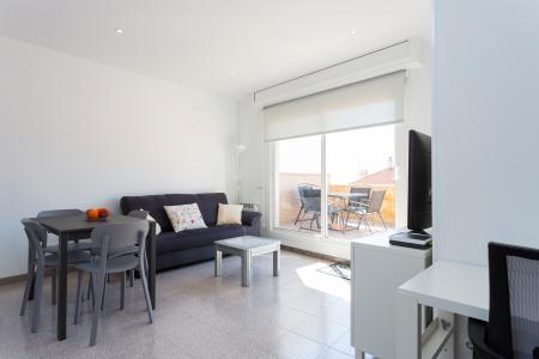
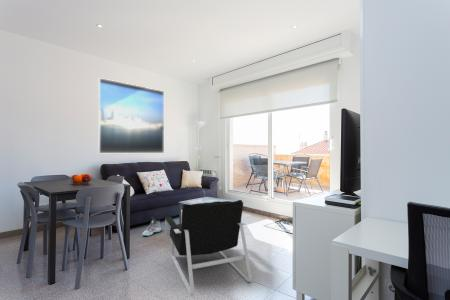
+ sneaker [141,216,162,237]
+ armchair [164,199,253,296]
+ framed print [97,77,165,154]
